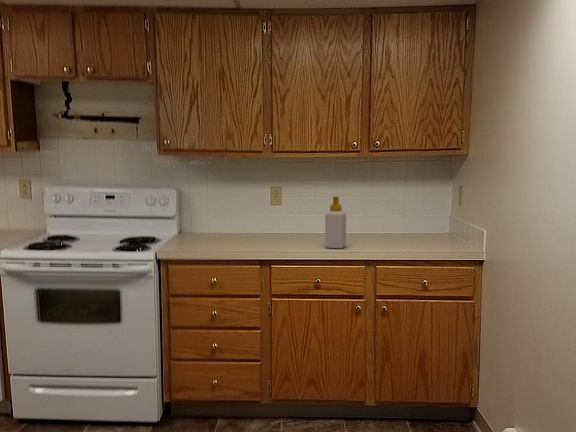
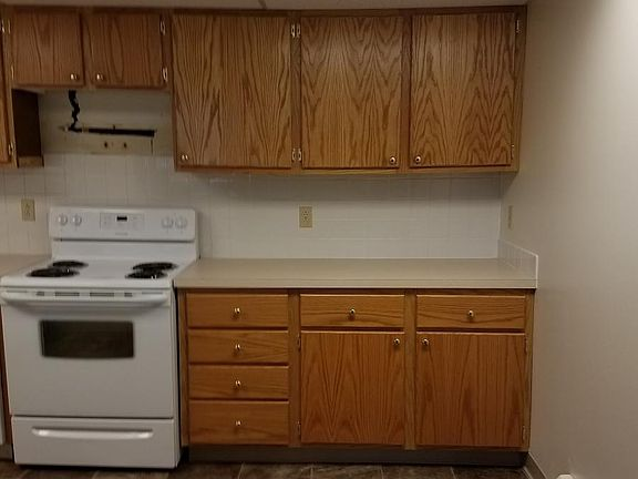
- soap bottle [324,196,347,249]
